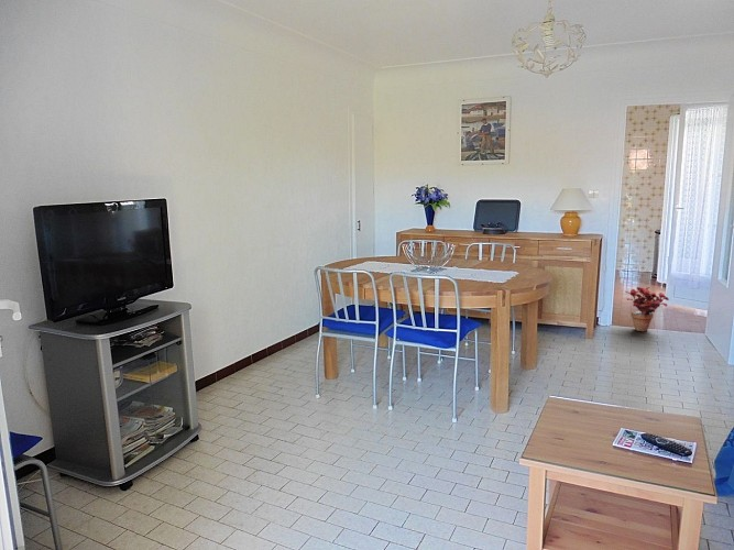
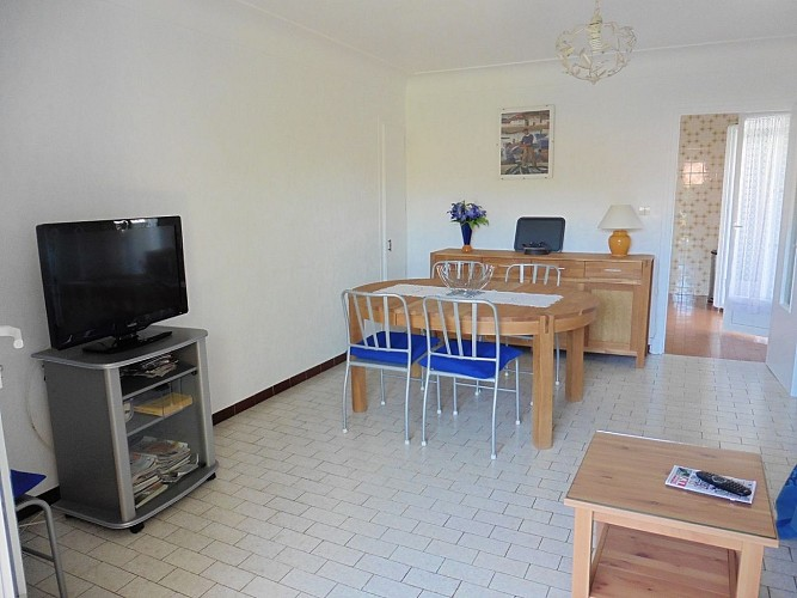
- potted plant [624,286,670,332]
